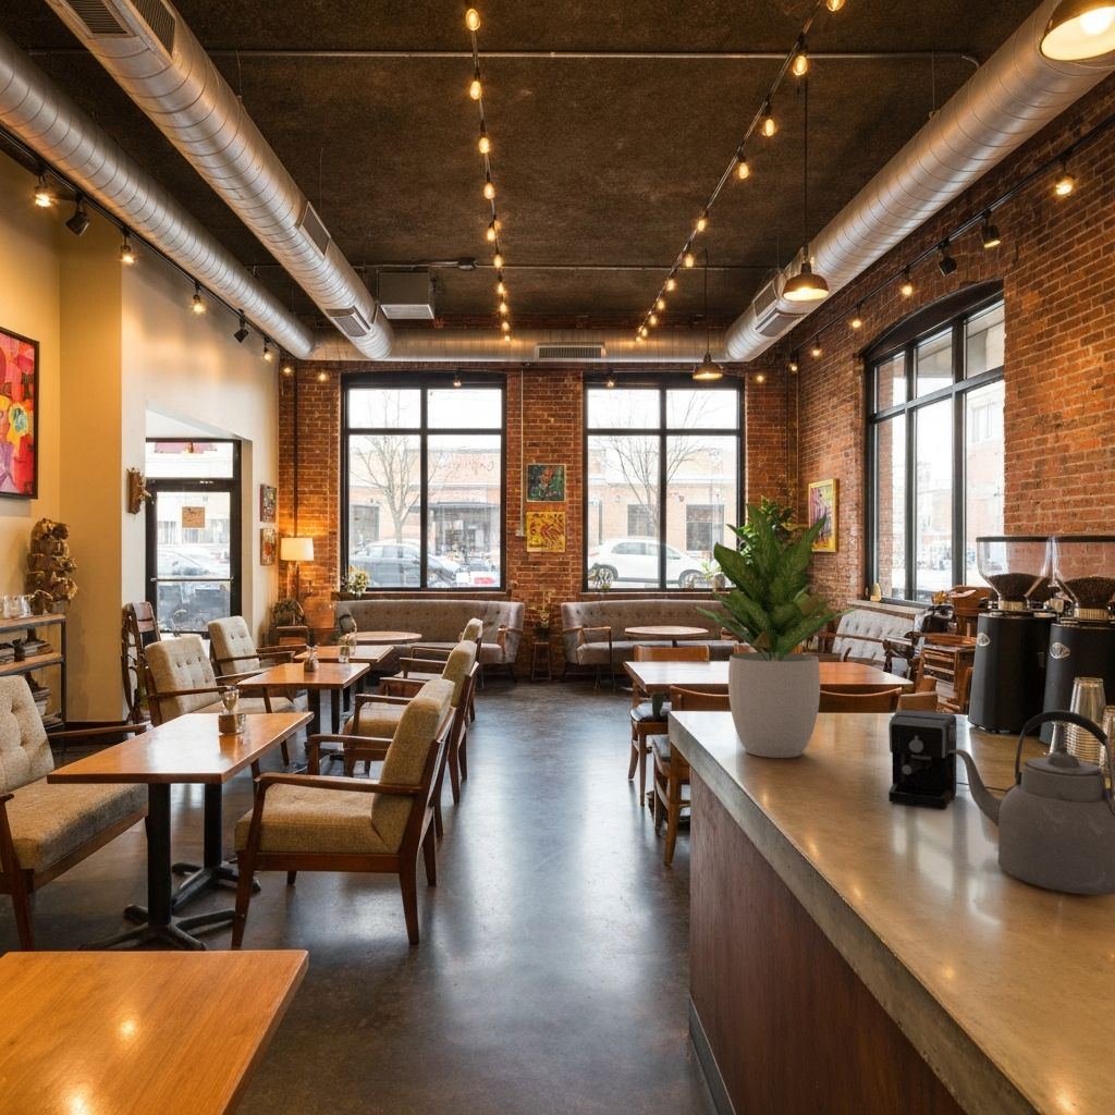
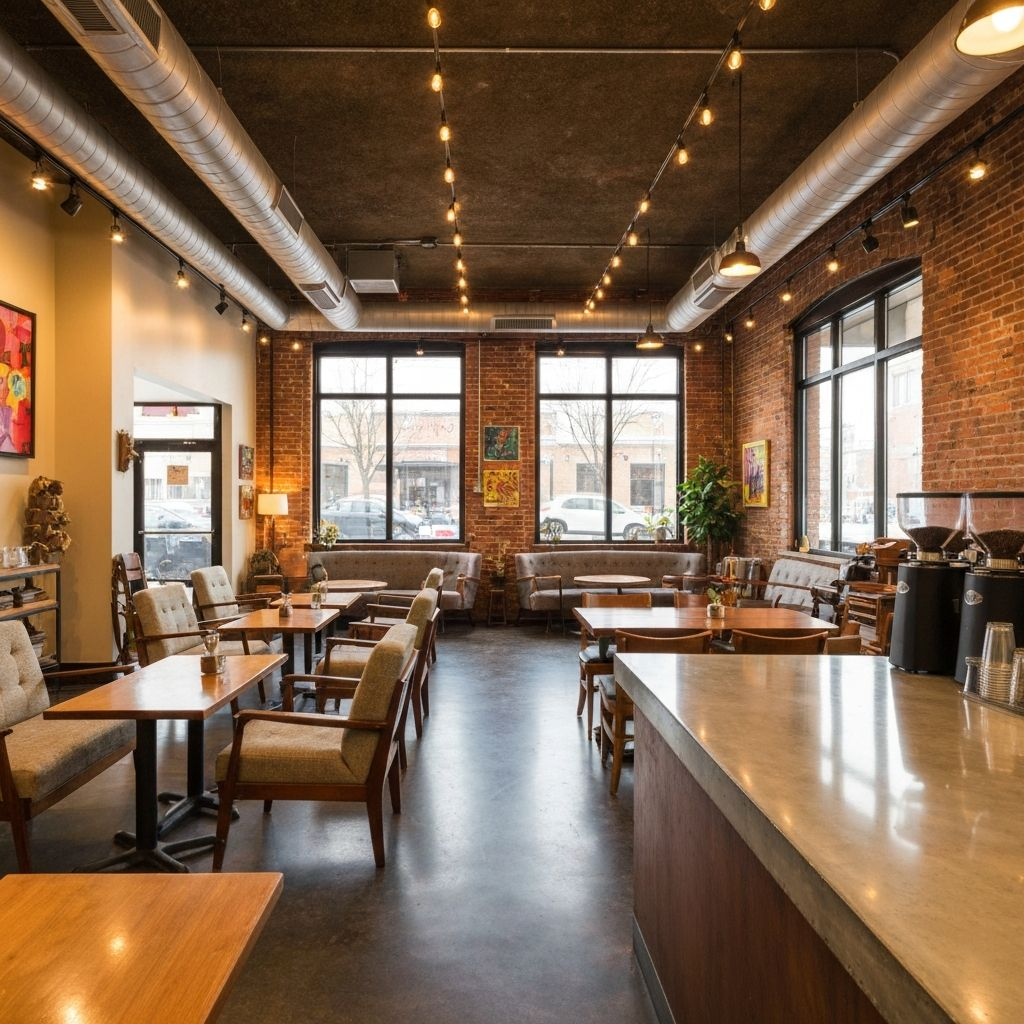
- kettle [949,709,1115,896]
- potted plant [690,502,859,759]
- coffee maker [887,709,1007,810]
